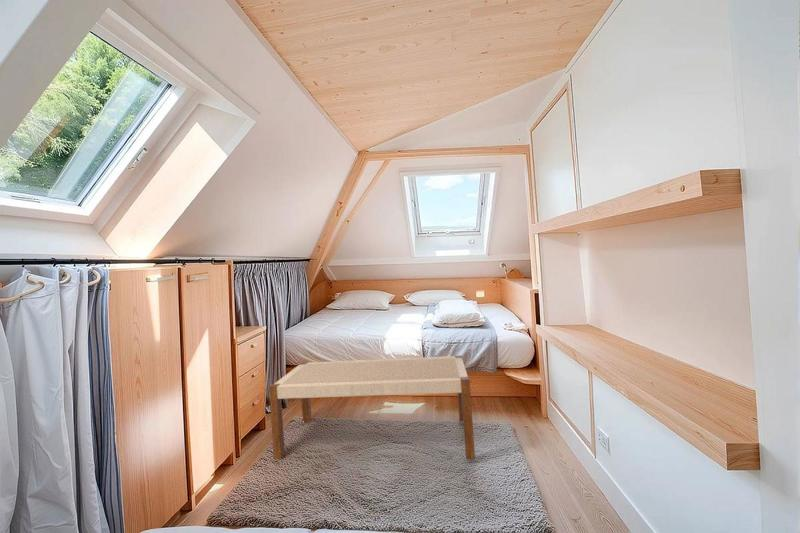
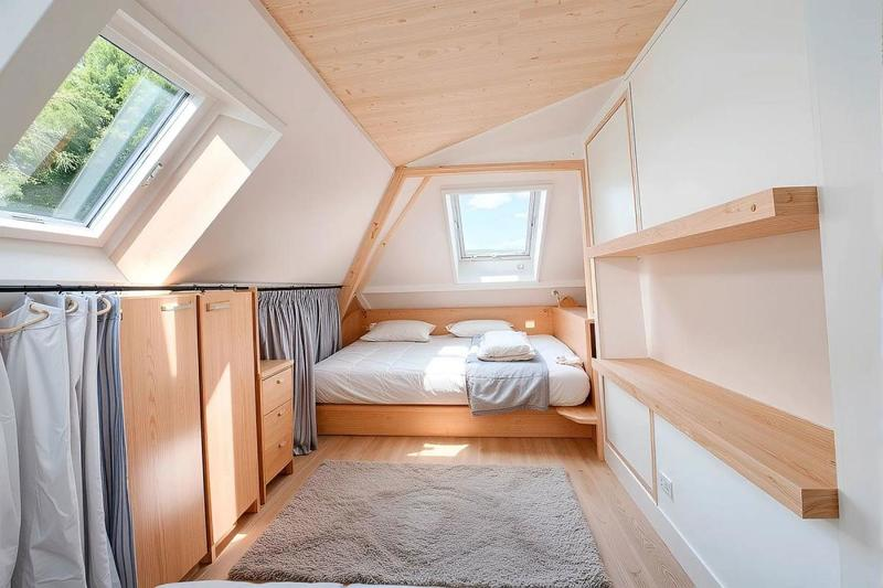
- bench [268,354,476,460]
